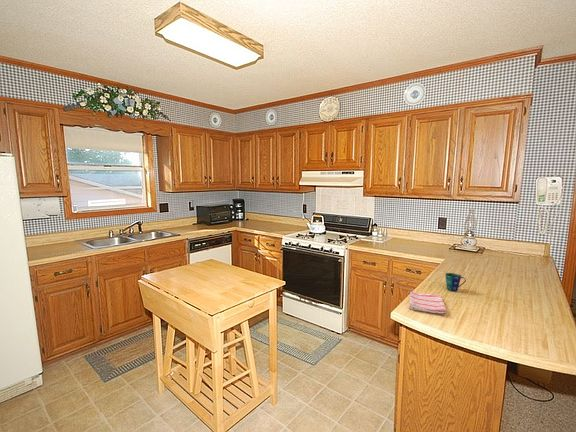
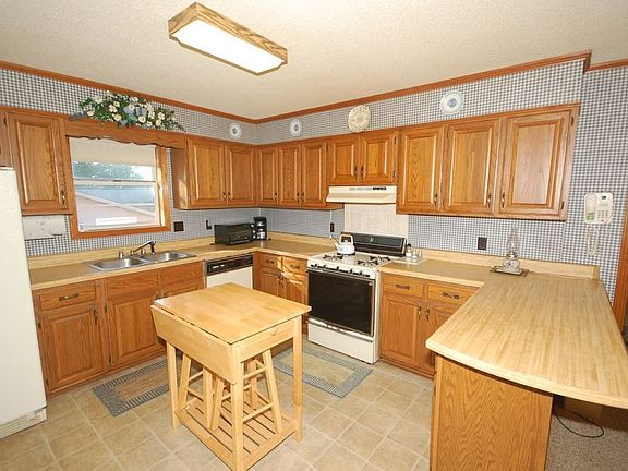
- cup [444,272,467,292]
- dish towel [408,291,447,316]
